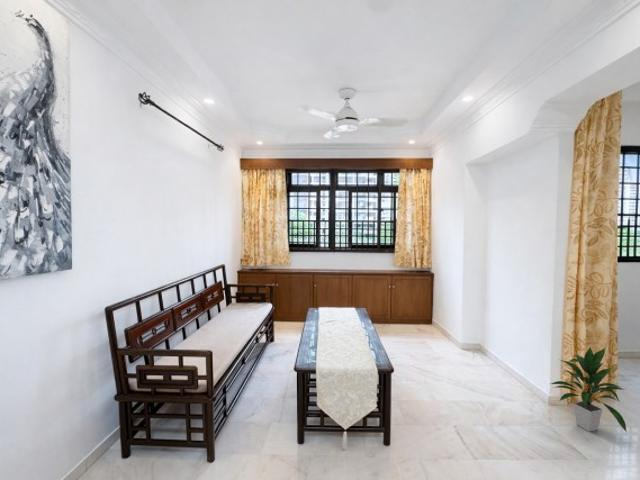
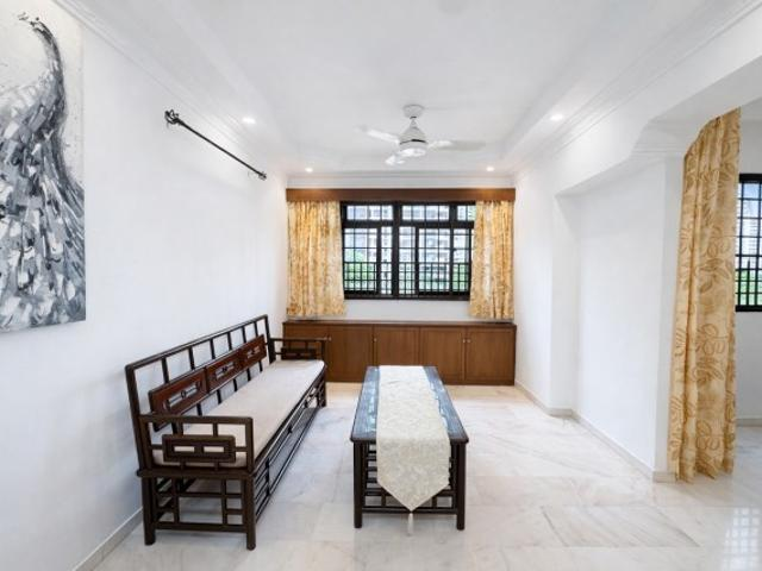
- indoor plant [550,346,628,433]
